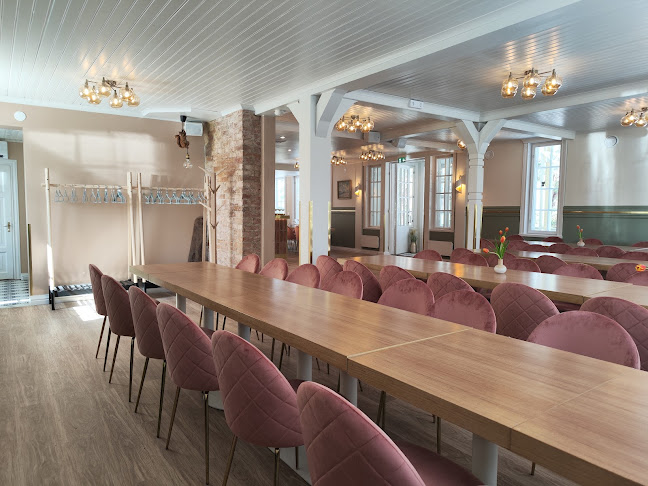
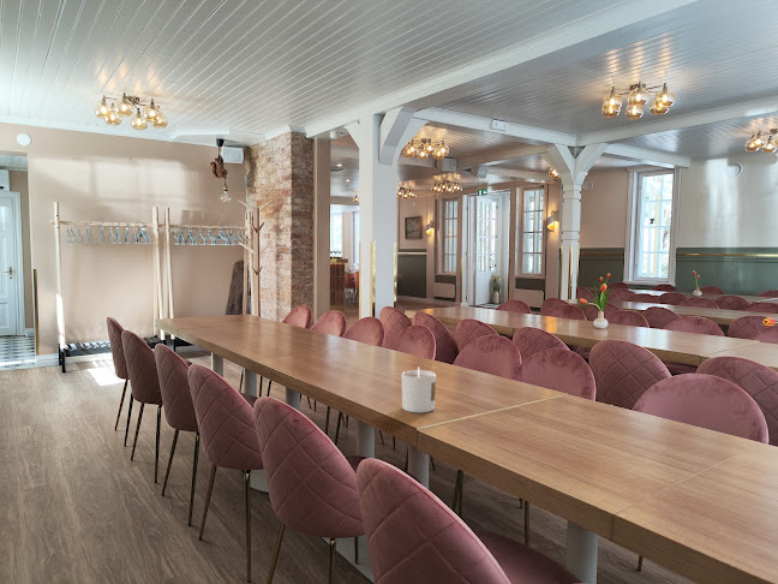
+ candle [400,365,437,413]
